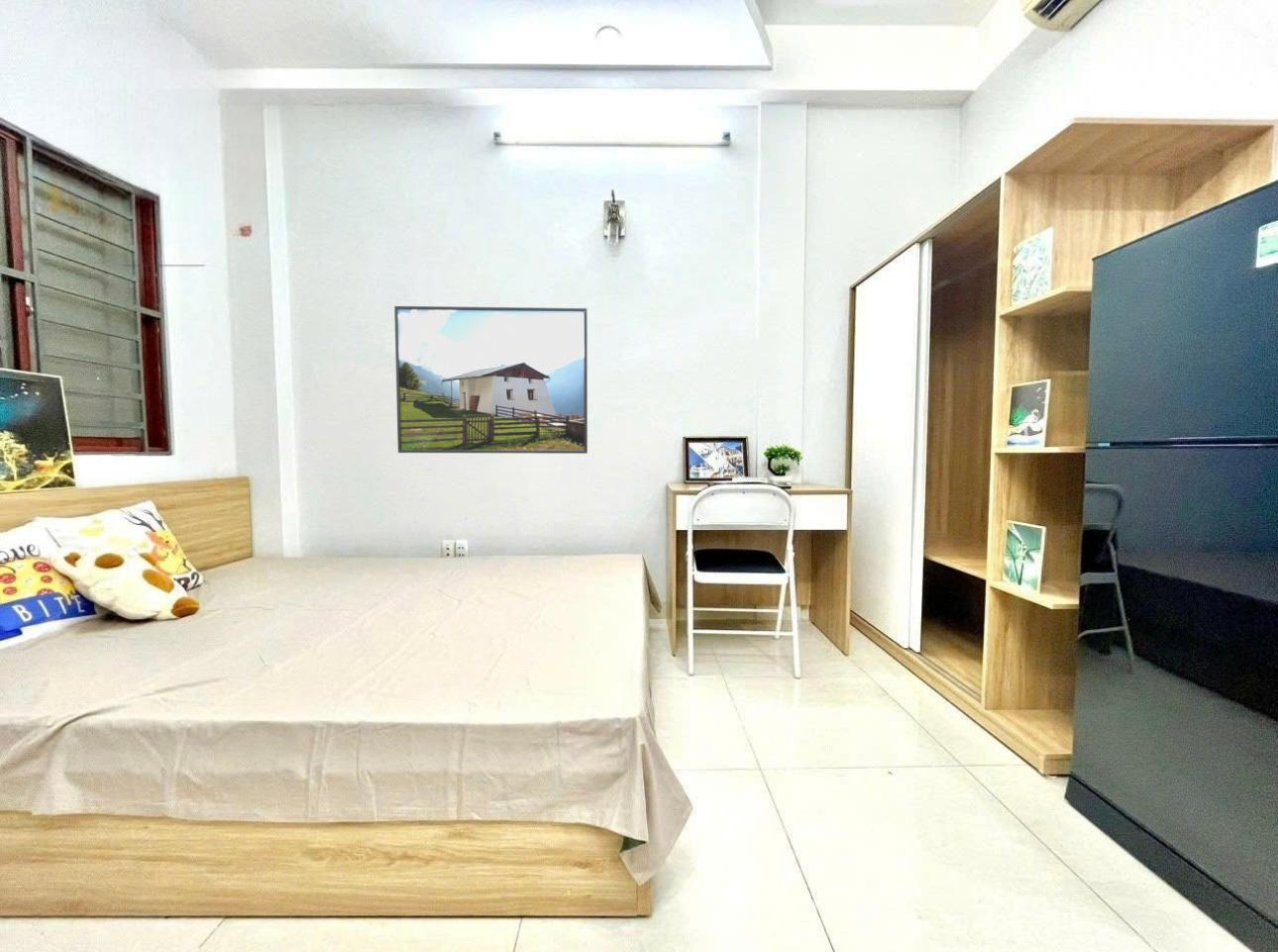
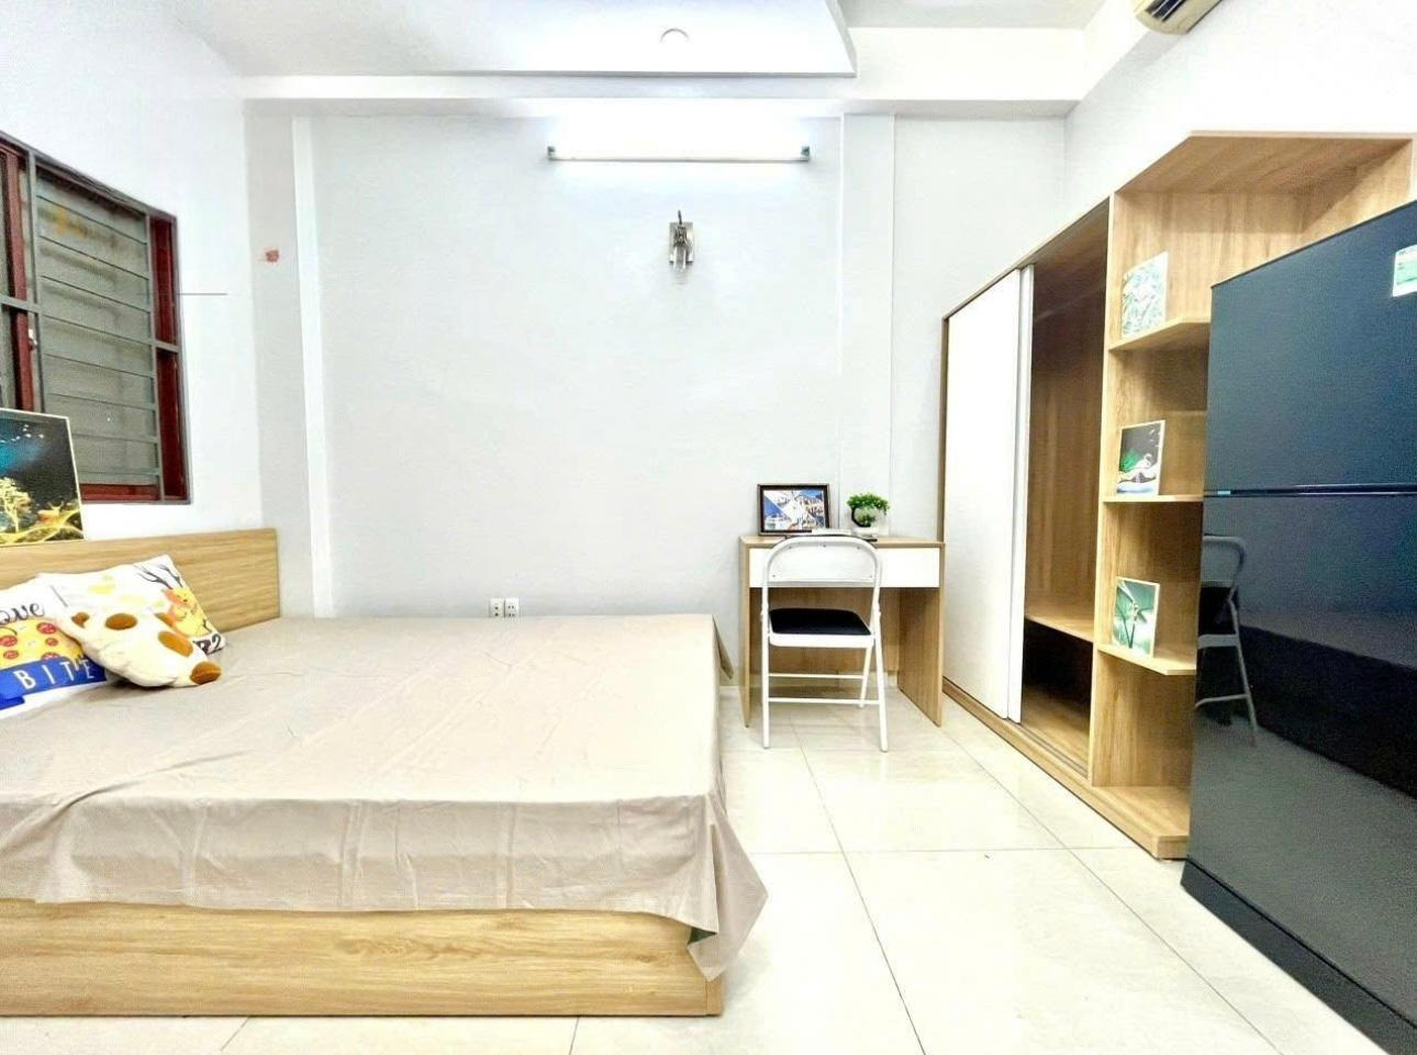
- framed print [393,305,588,455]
